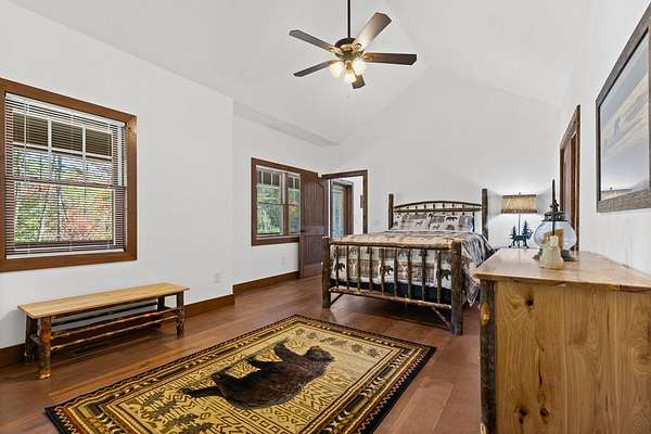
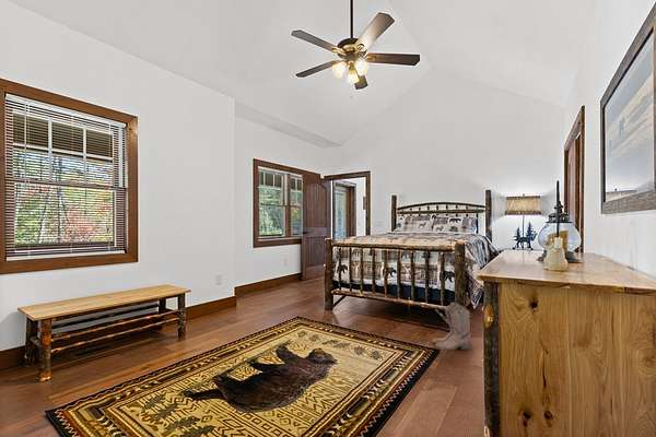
+ boots [432,302,472,352]
